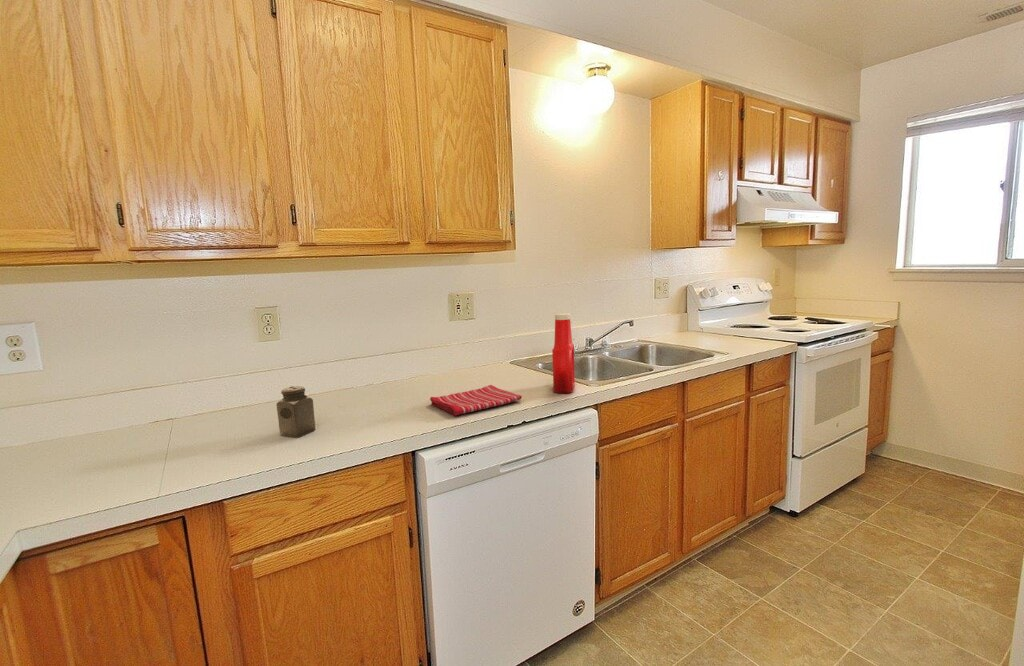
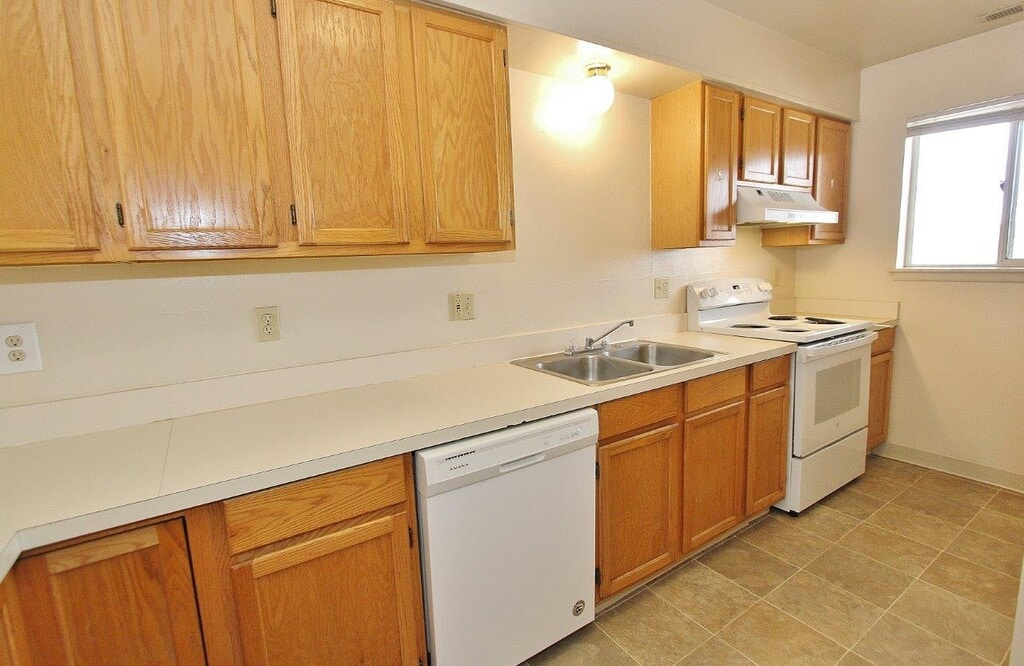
- soap bottle [551,312,576,394]
- dish towel [429,384,523,416]
- salt shaker [276,385,317,439]
